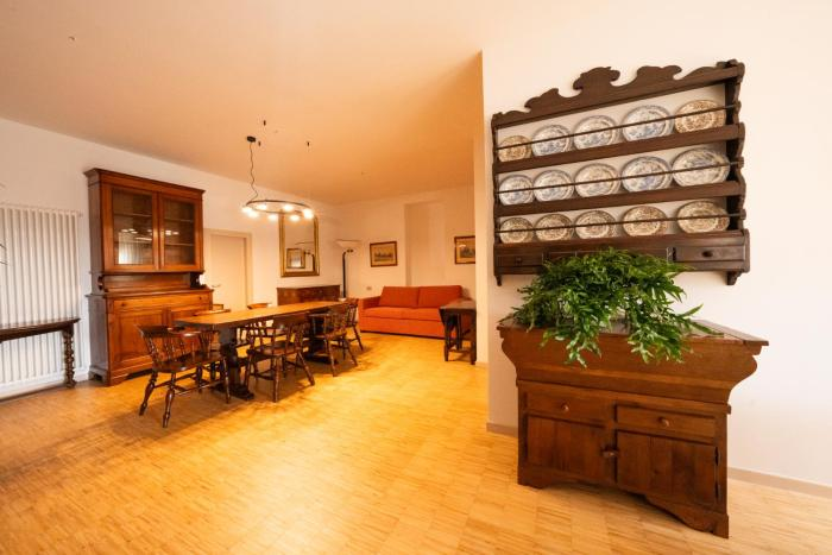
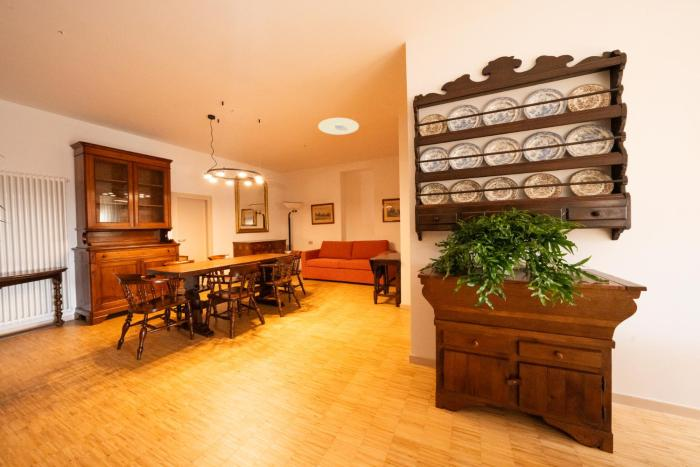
+ ceiling light [317,117,360,136]
